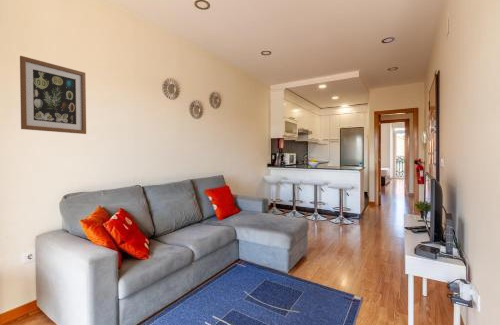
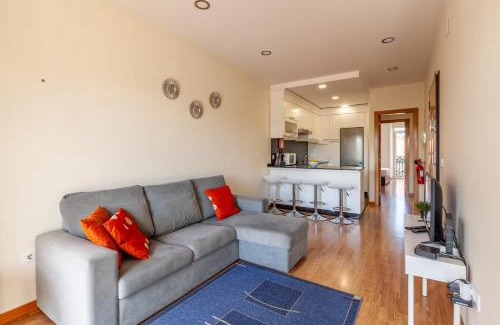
- wall art [19,55,87,135]
